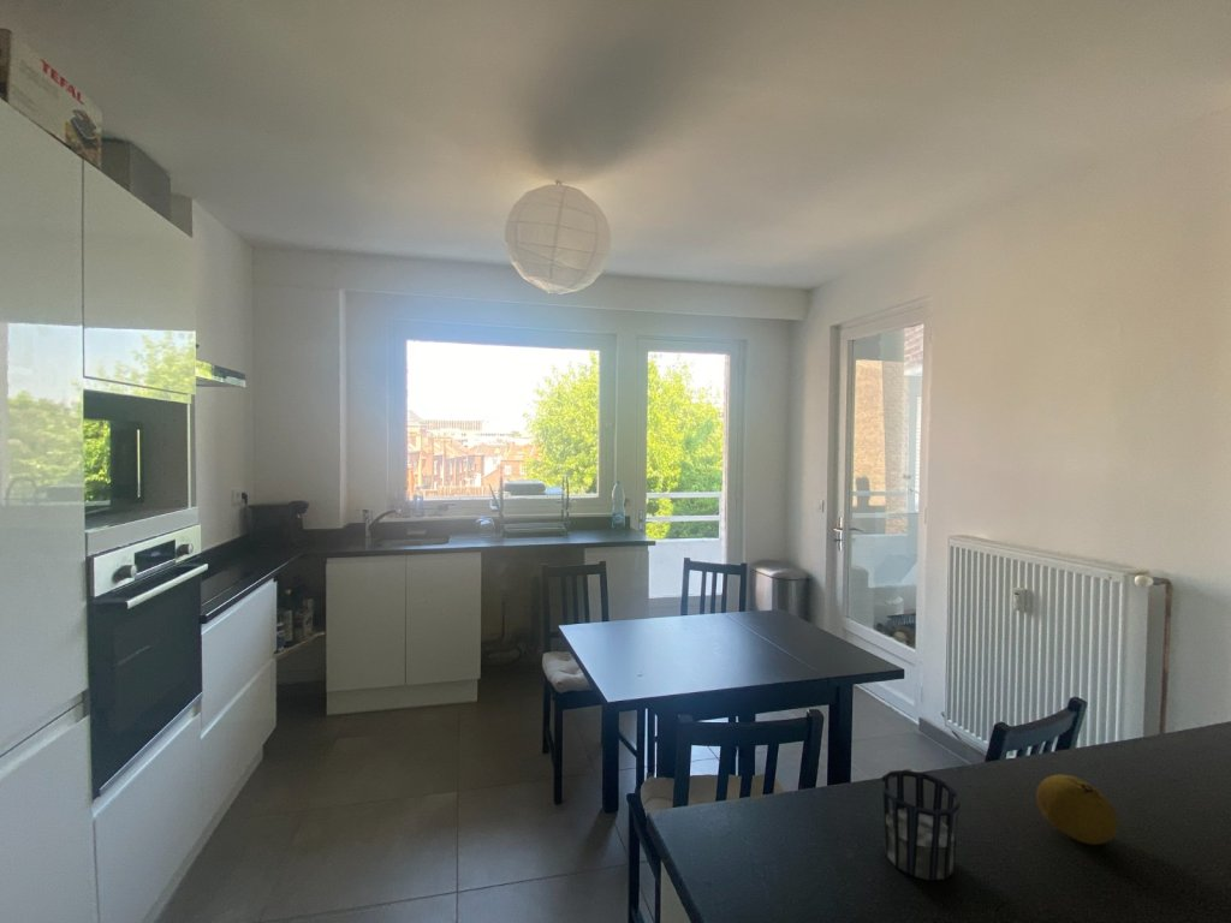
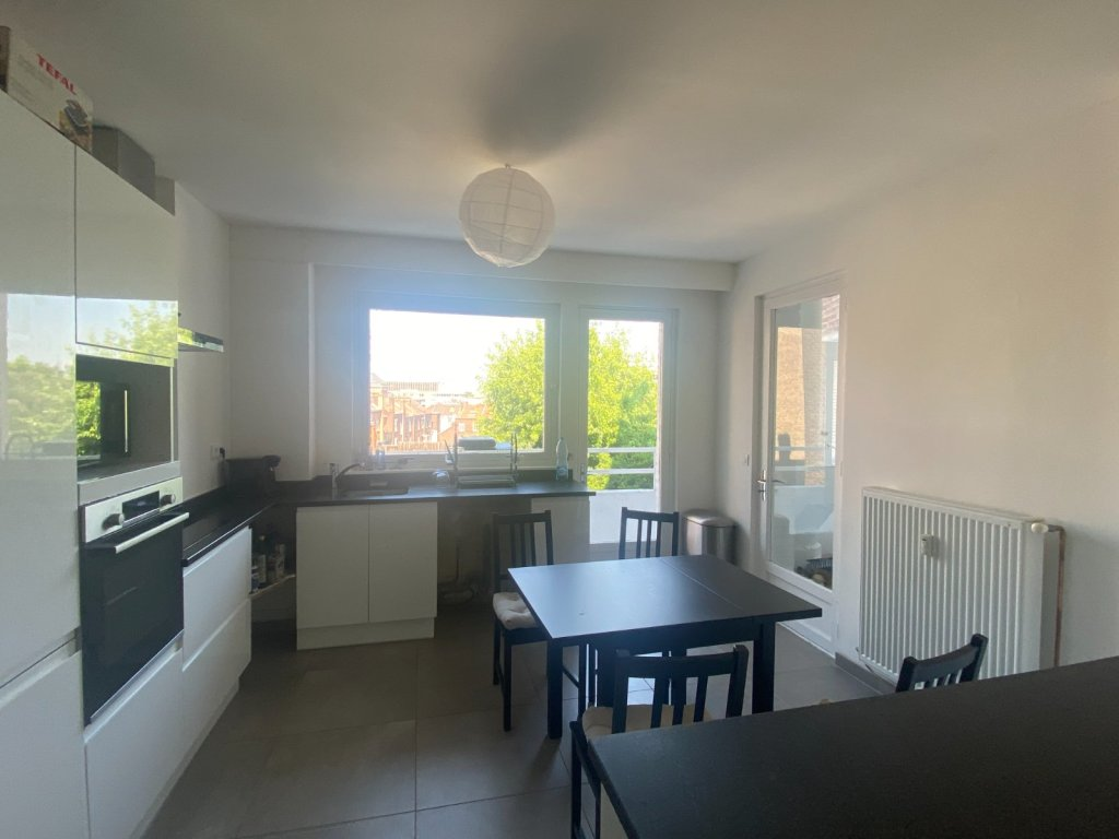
- cup [881,769,961,882]
- fruit [1035,774,1119,846]
